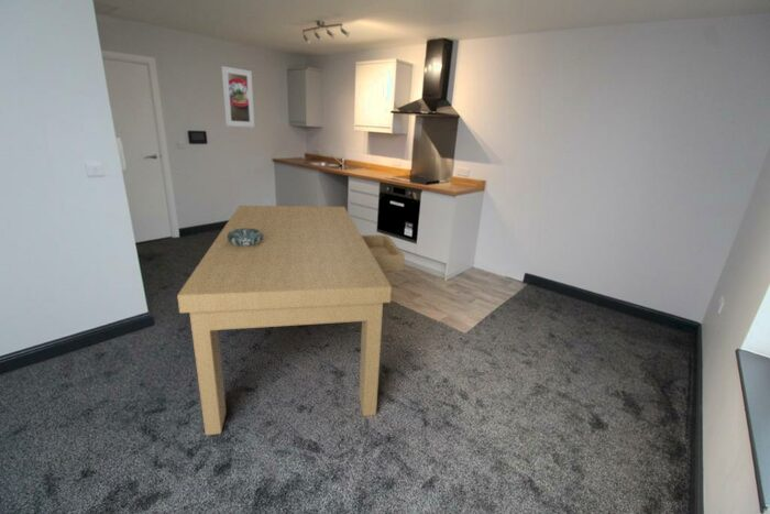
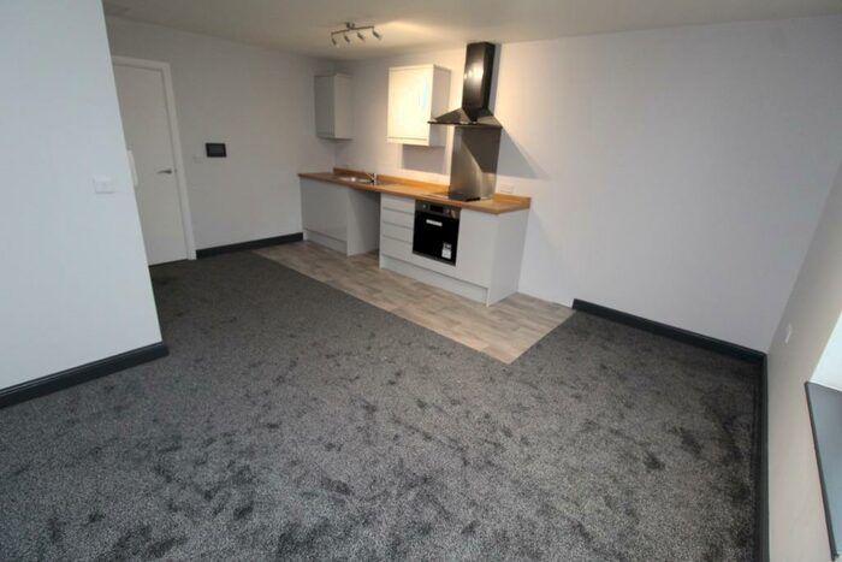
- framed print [221,65,255,129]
- decorative bowl [227,228,263,245]
- dining table [176,205,406,437]
